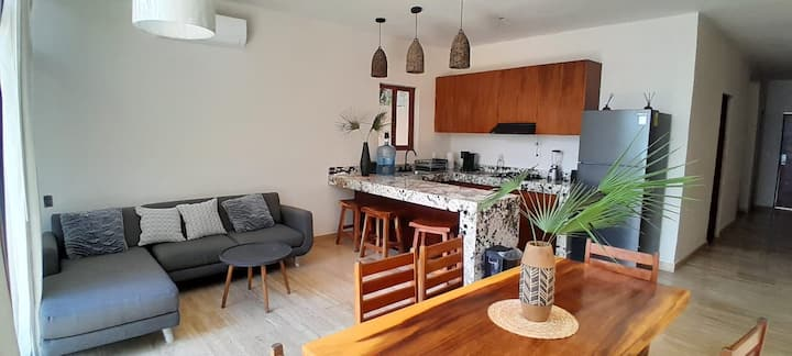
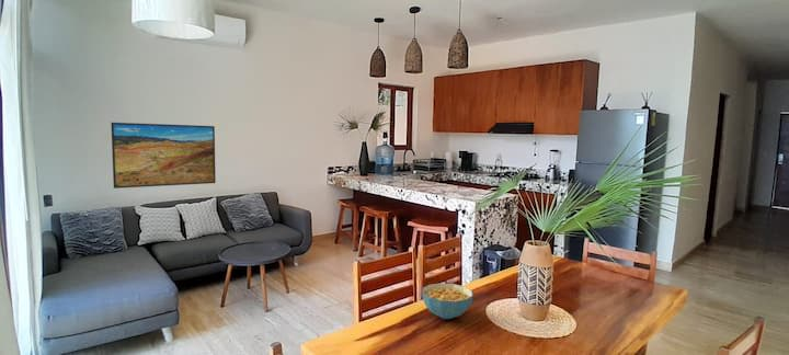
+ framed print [110,122,217,190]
+ cereal bowl [421,282,473,320]
